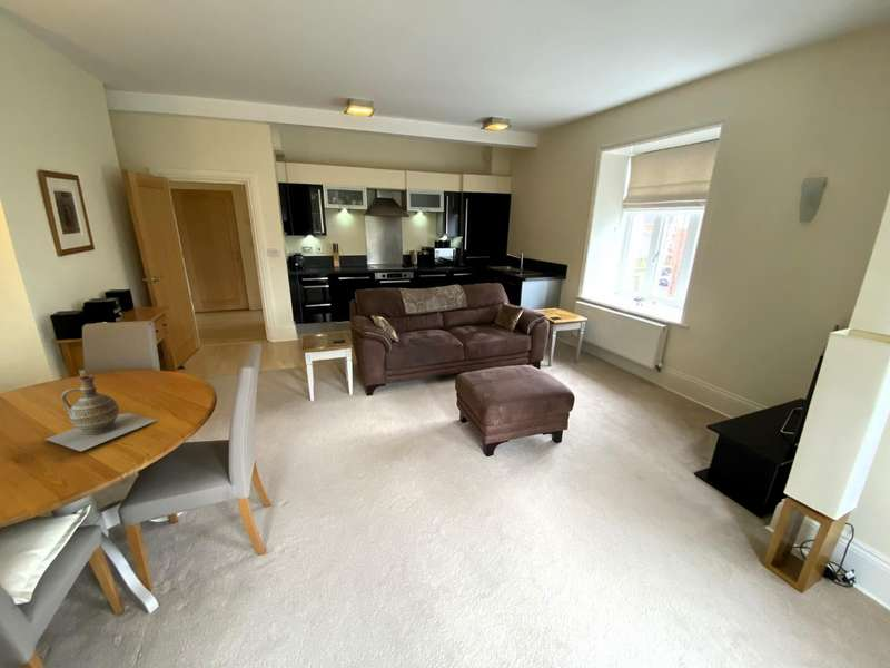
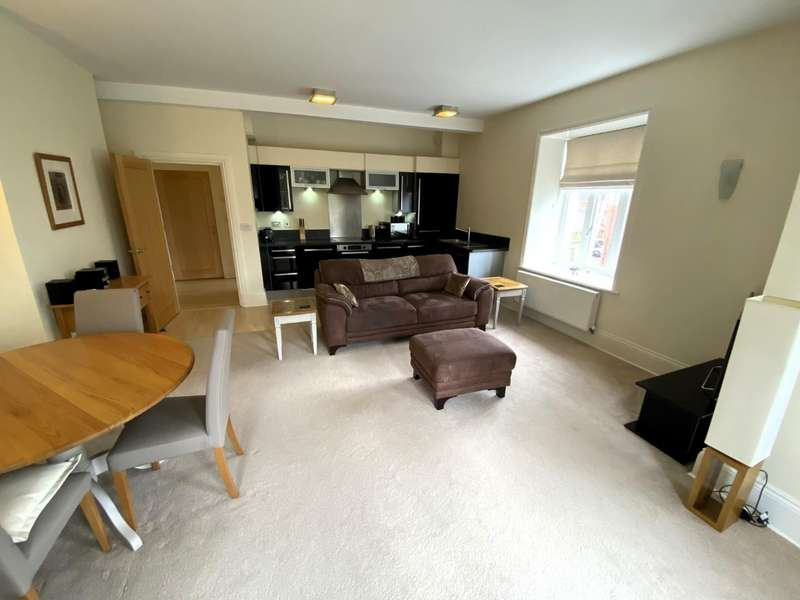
- ceramic jug [43,374,158,453]
